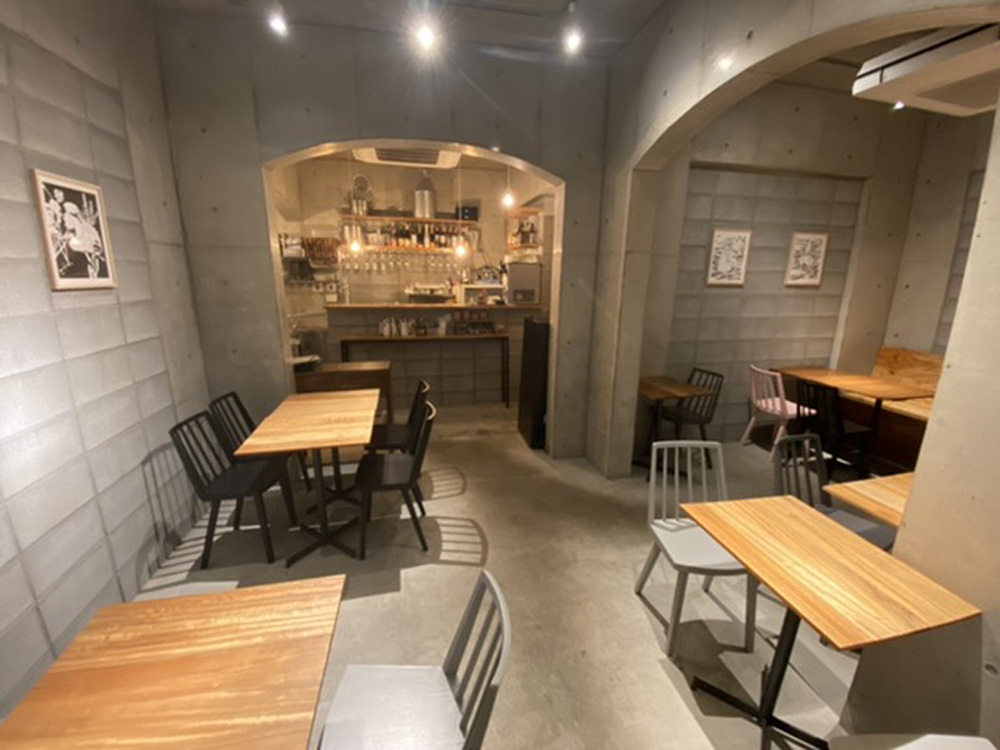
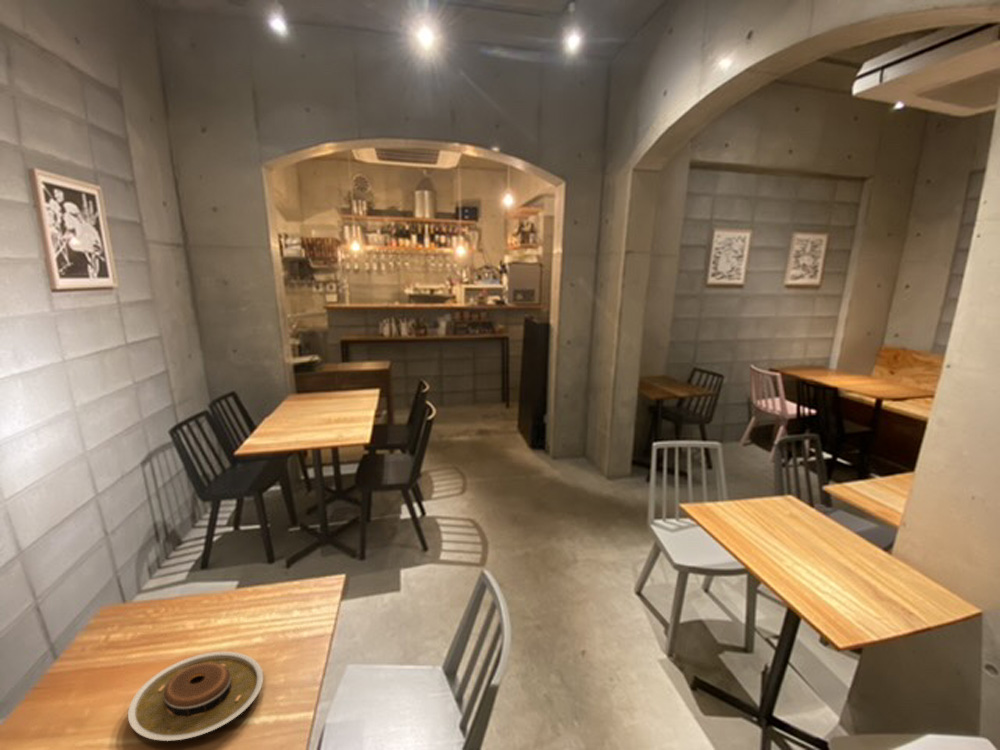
+ plate [127,651,264,742]
